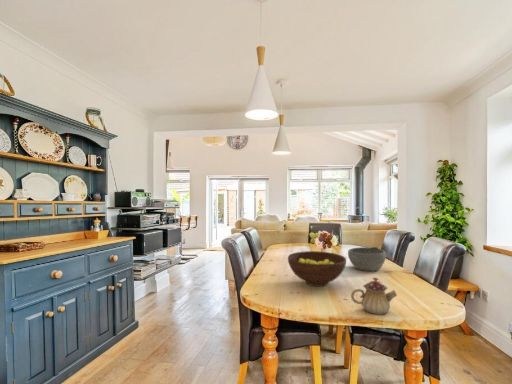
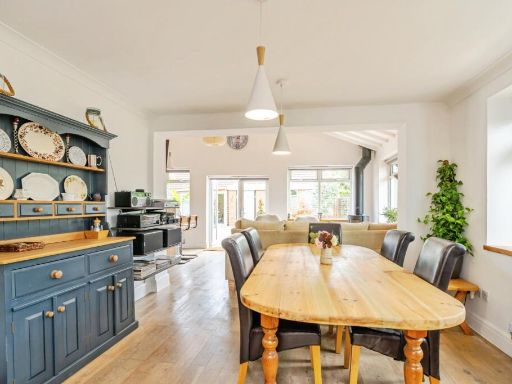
- teapot [350,276,398,315]
- fruit bowl [287,250,347,287]
- bowl [347,246,387,272]
